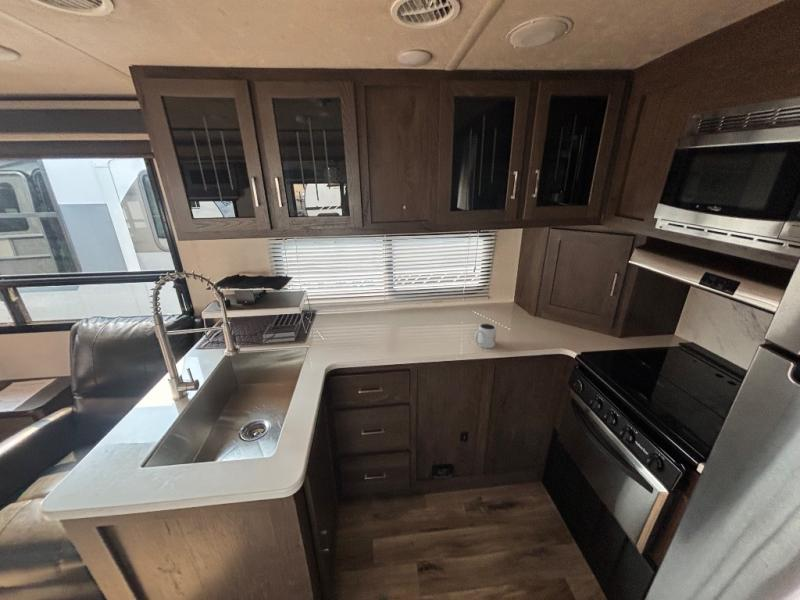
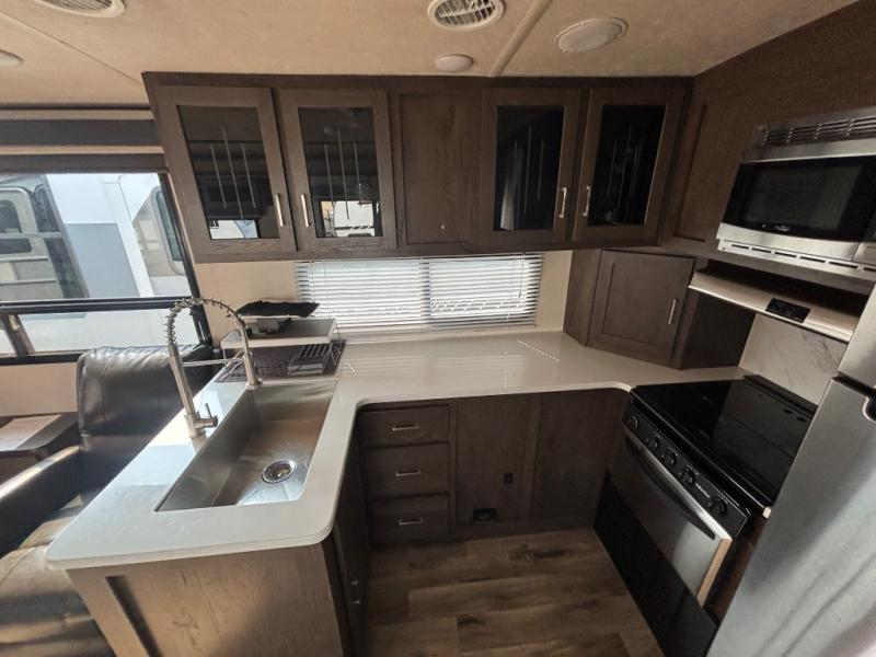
- mug [473,322,497,349]
